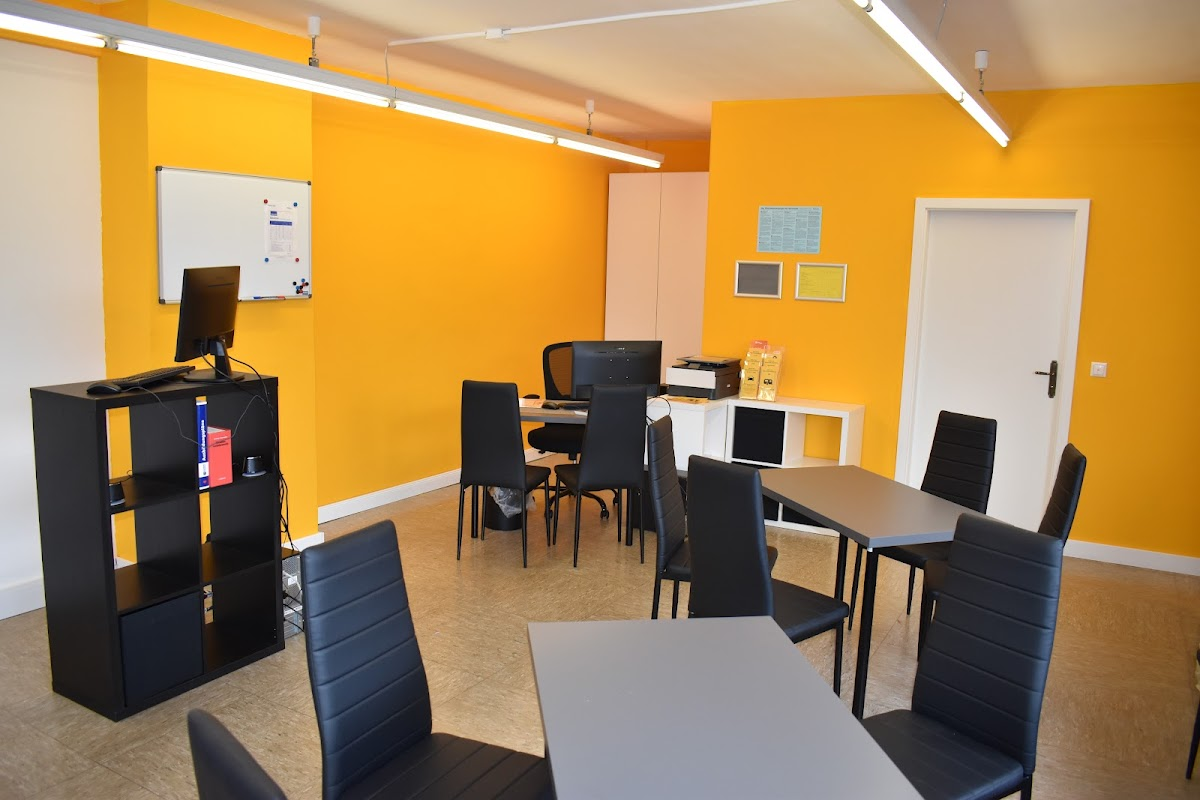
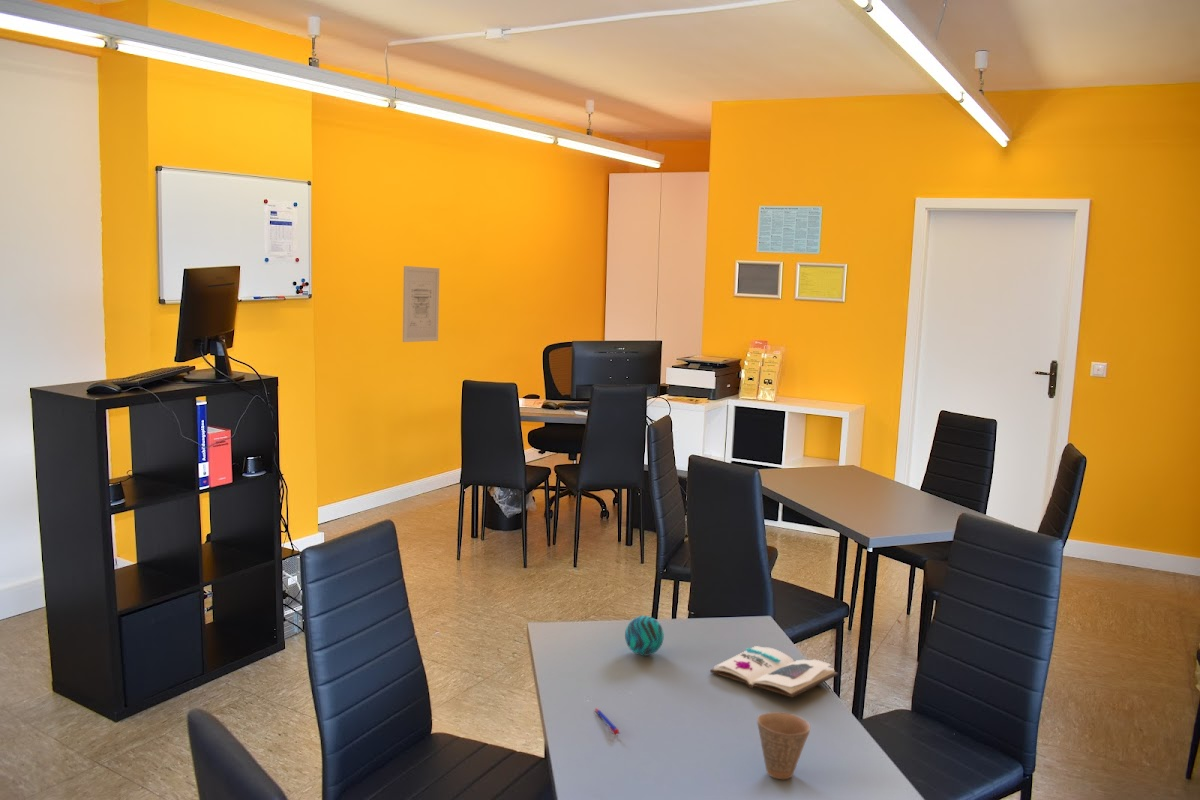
+ decorative ball [624,615,665,657]
+ book [709,645,839,699]
+ cup [756,711,811,780]
+ wall art [402,265,440,343]
+ pen [594,707,621,735]
